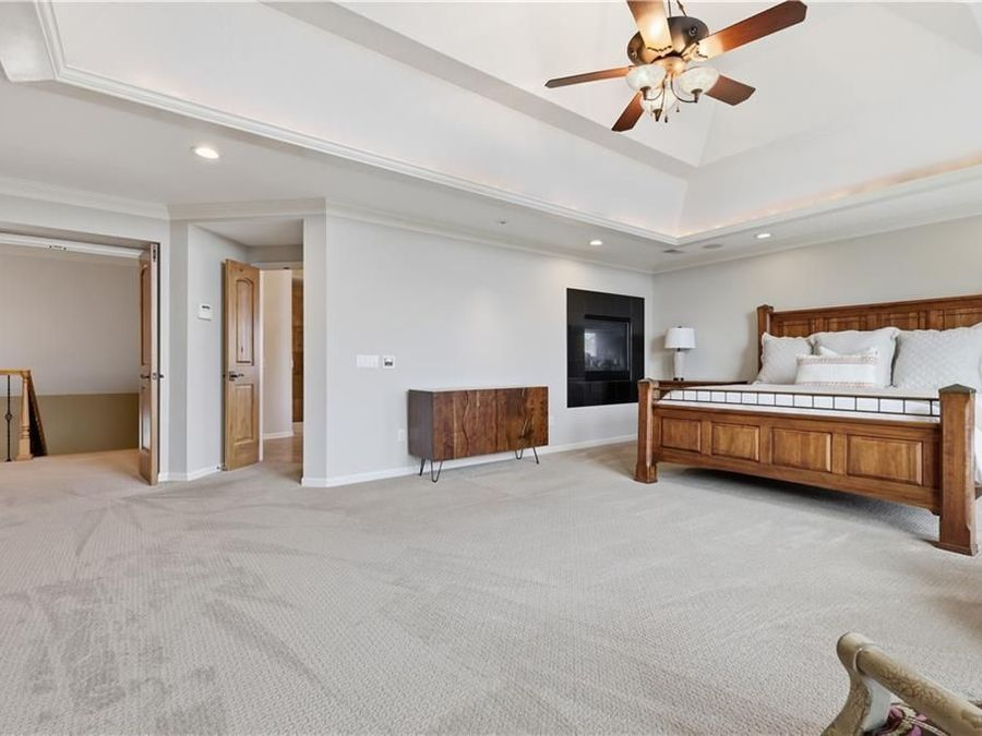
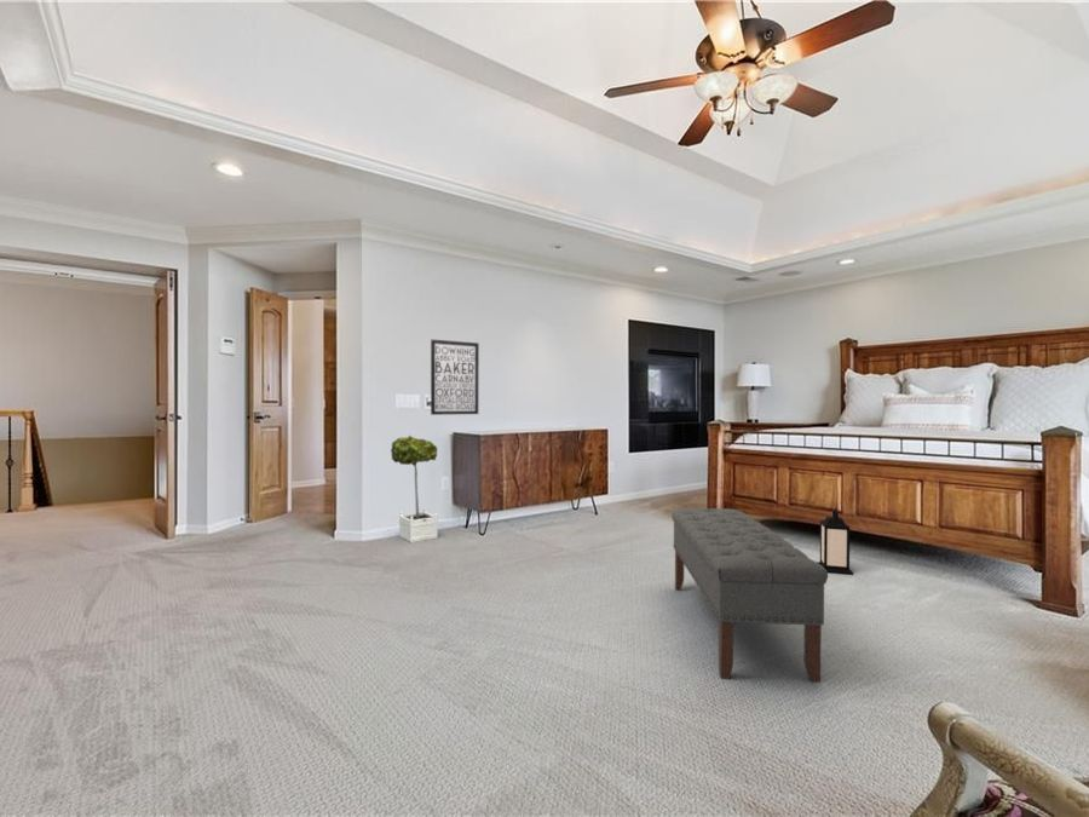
+ wall art [430,338,480,416]
+ potted tree [390,435,439,543]
+ bench [670,507,829,684]
+ lantern [816,507,854,576]
